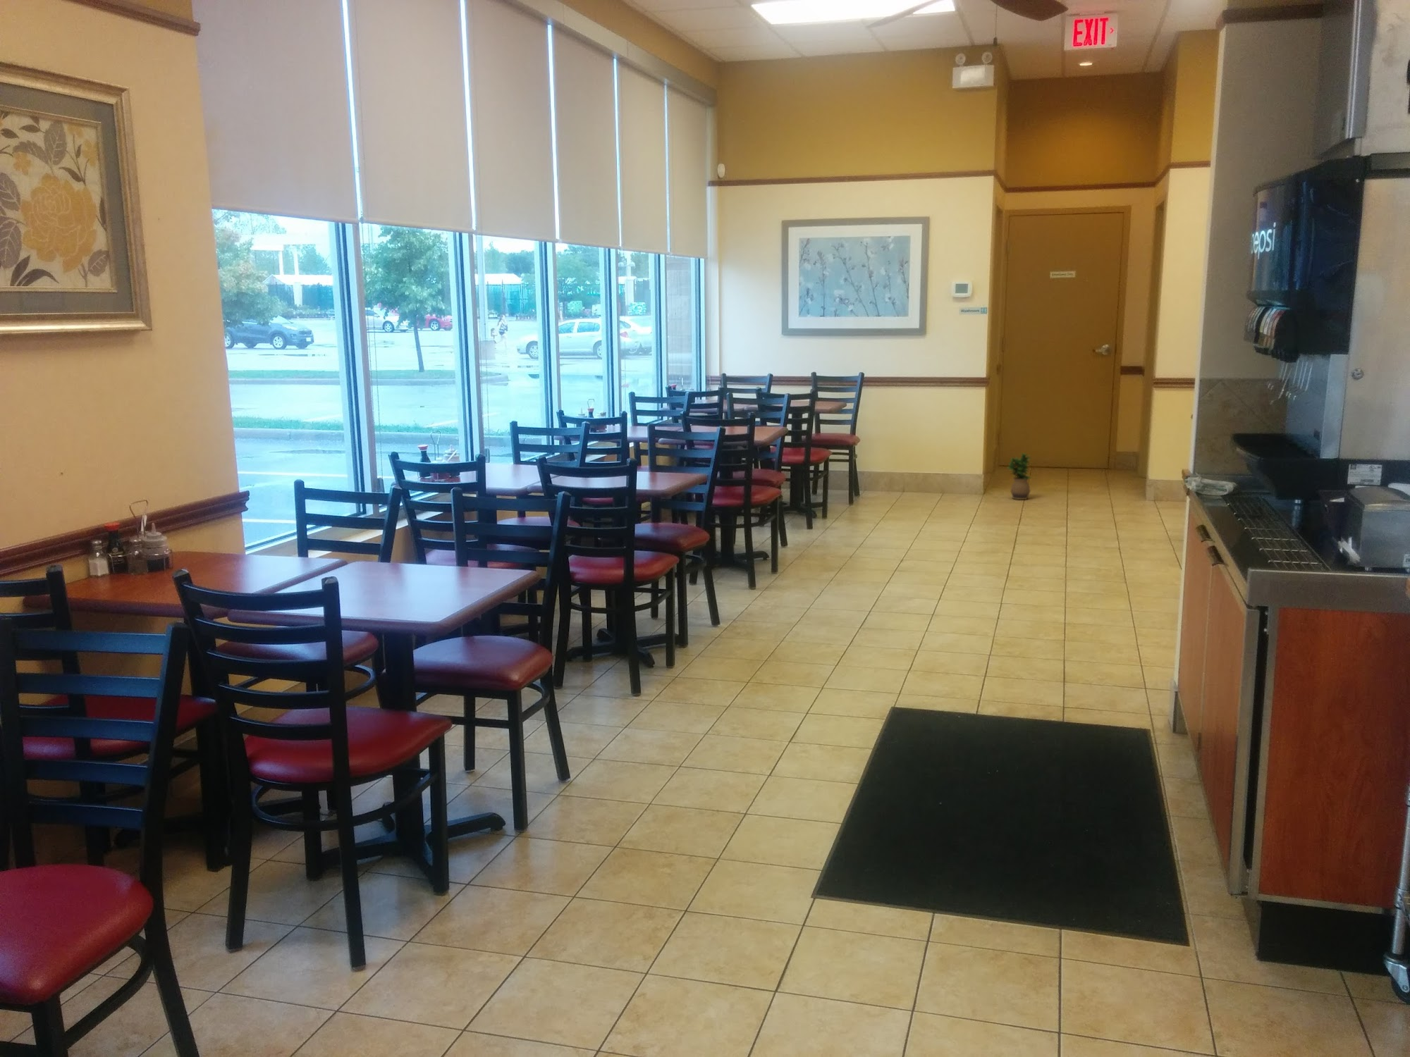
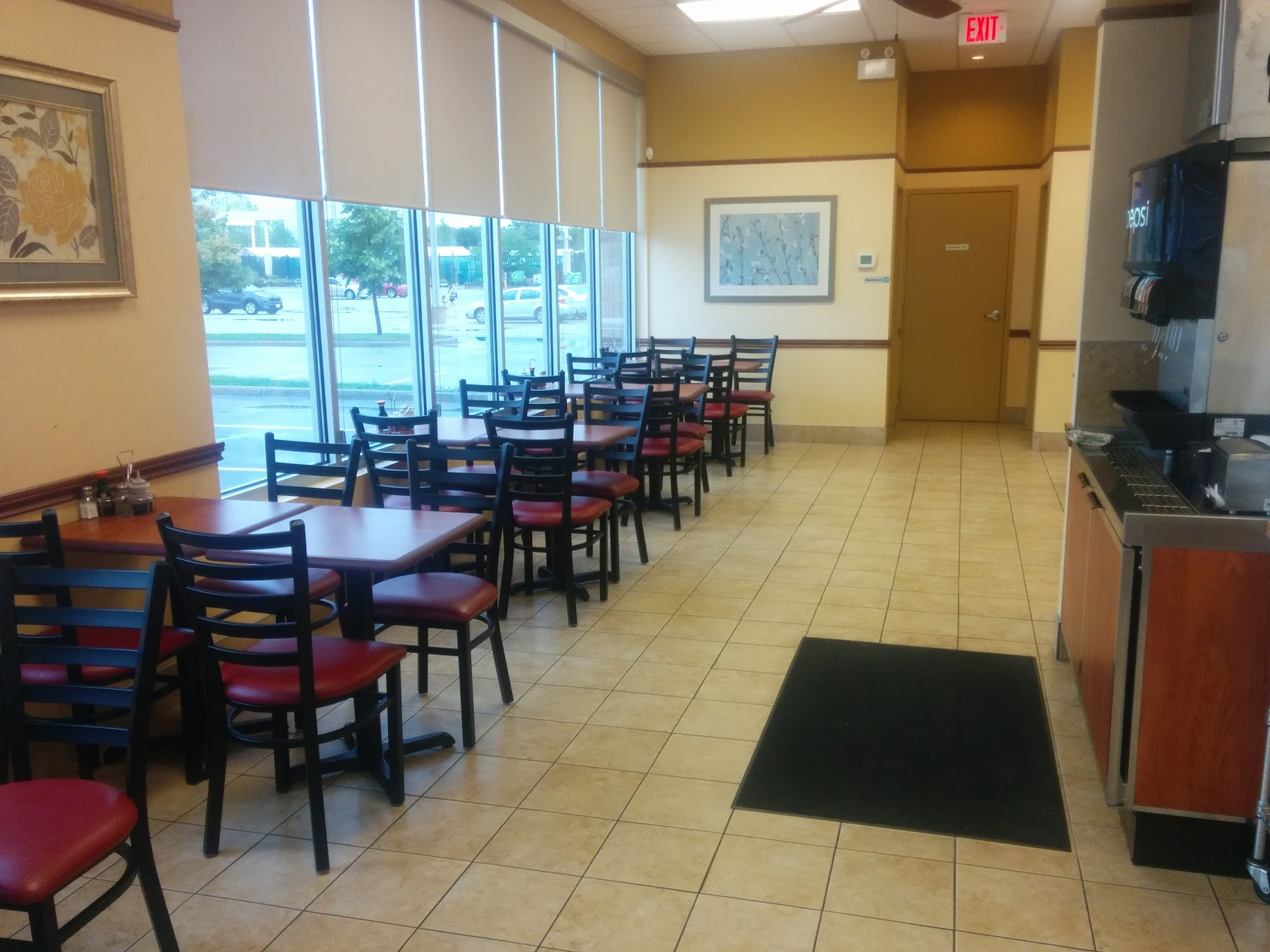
- potted plant [1006,452,1031,501]
